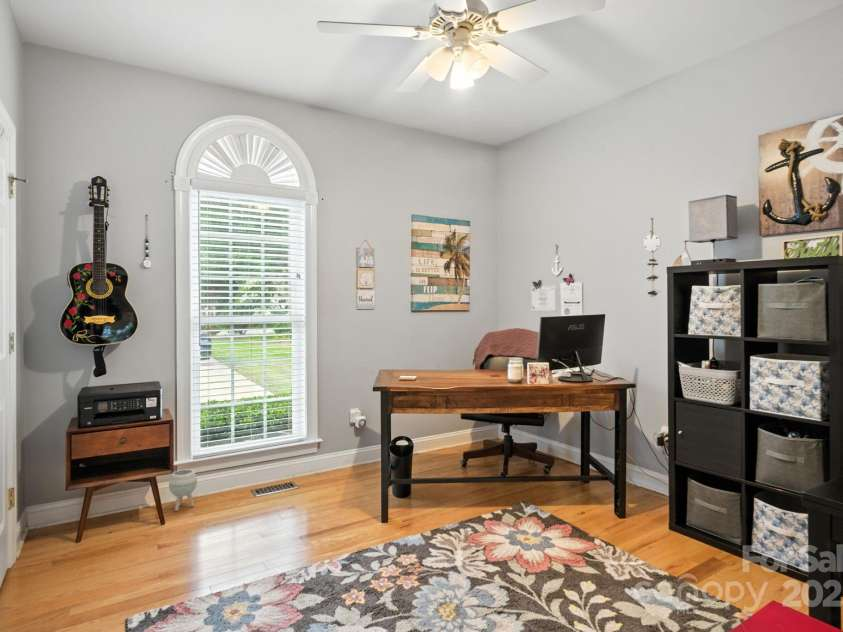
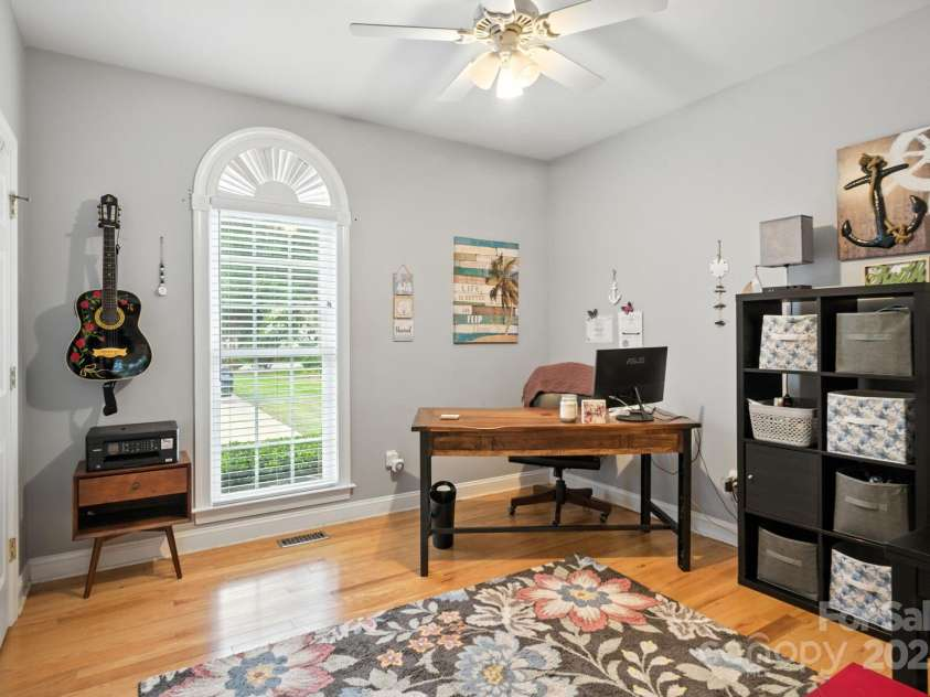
- planter [168,468,198,512]
